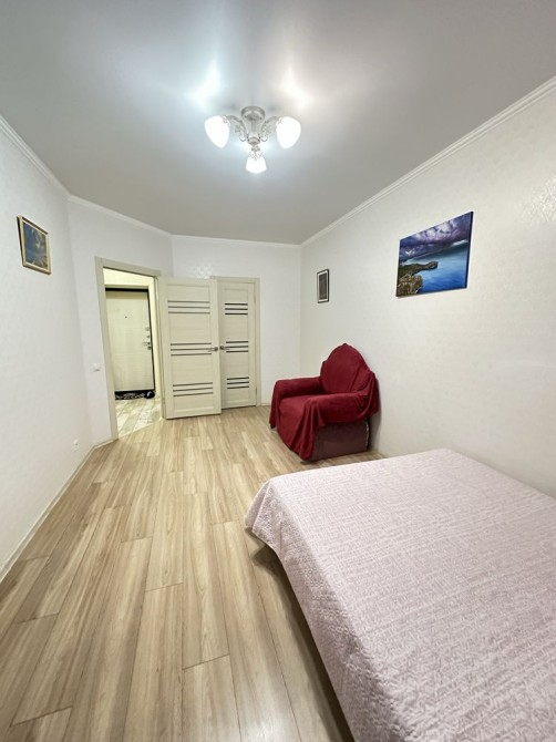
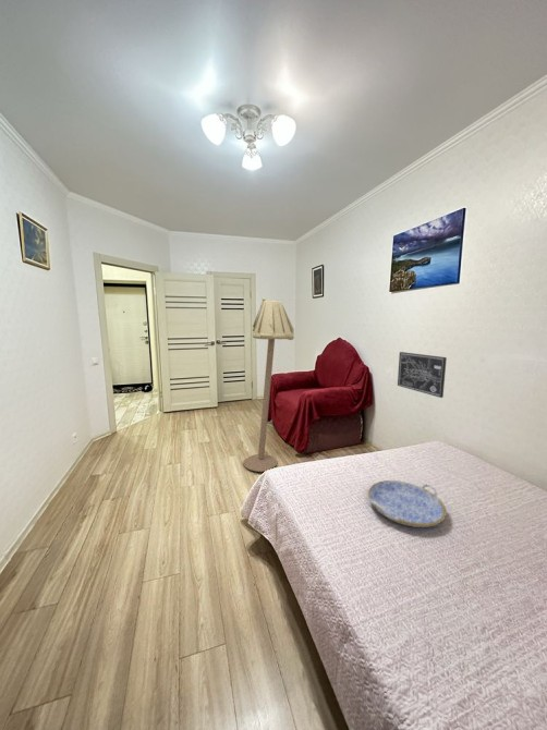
+ floor lamp [242,297,295,473]
+ serving tray [367,479,448,528]
+ wall art [397,351,448,399]
